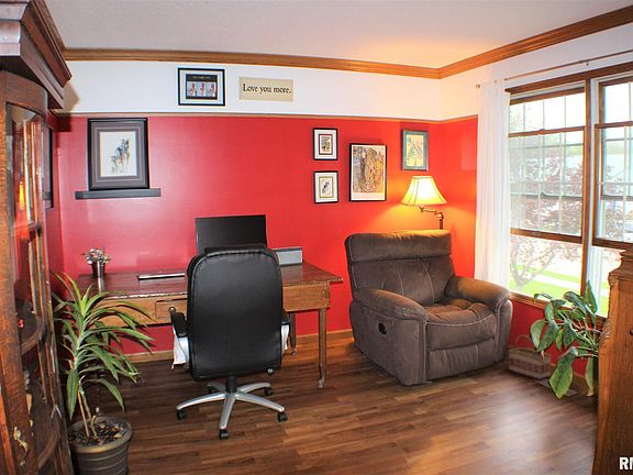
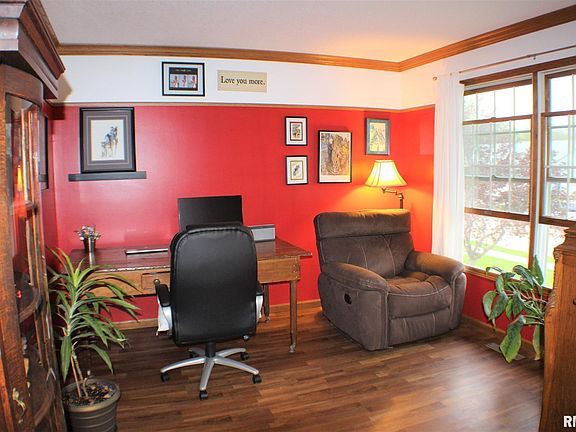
- basket [508,332,553,380]
